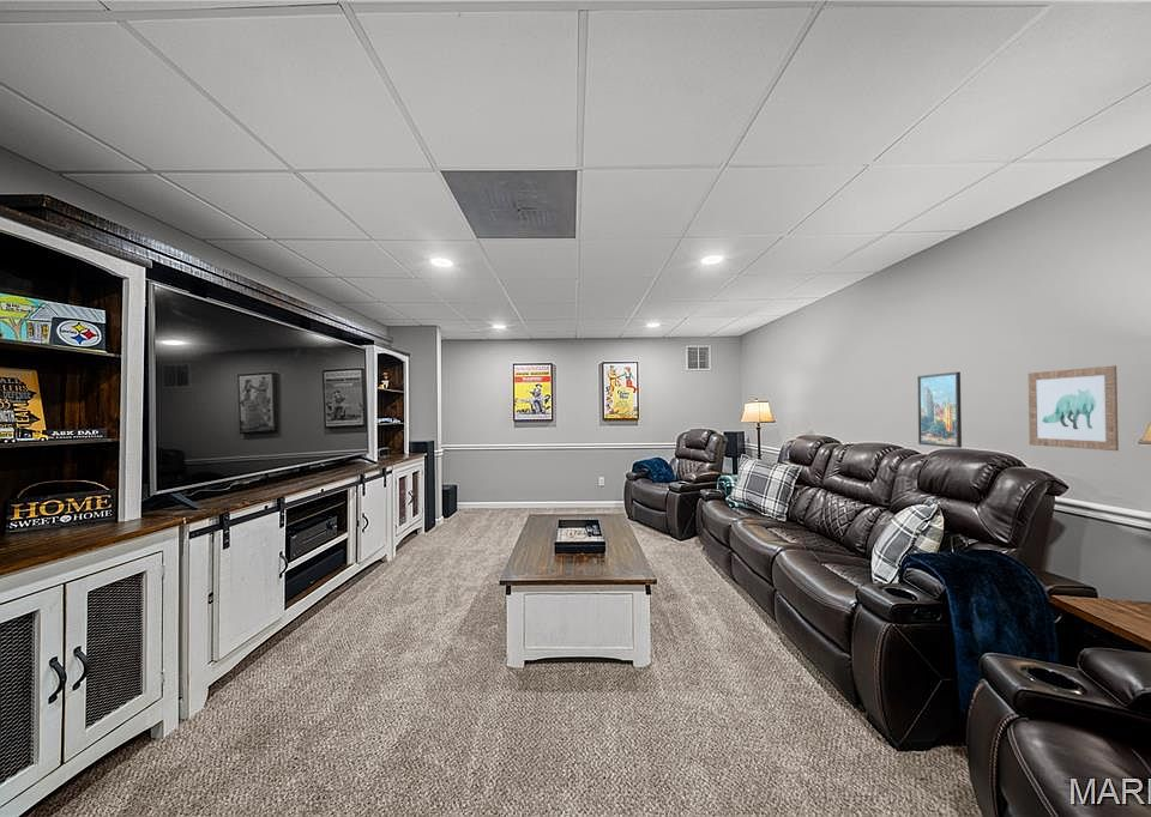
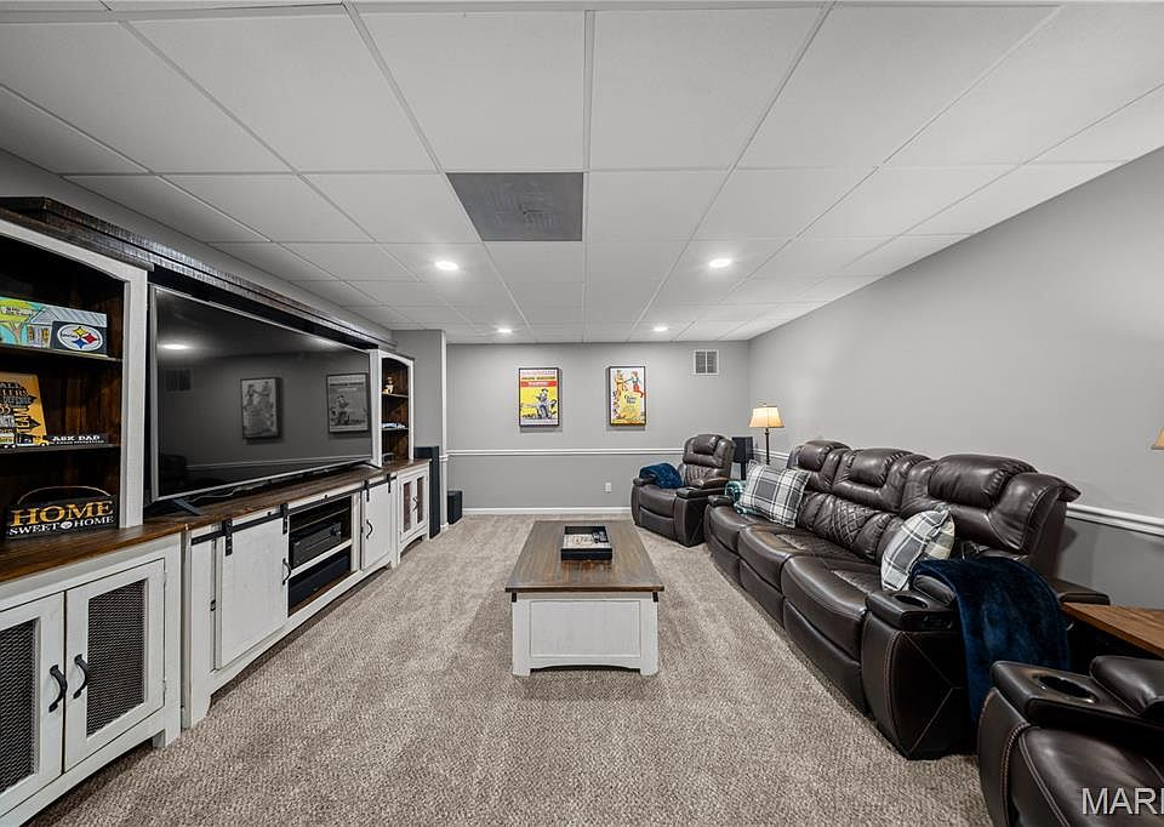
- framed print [916,371,963,449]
- wall art [1028,364,1120,452]
